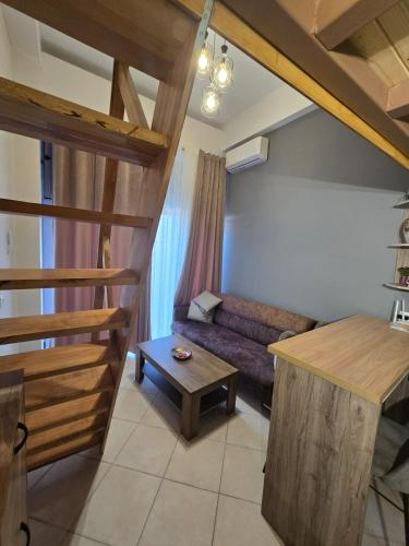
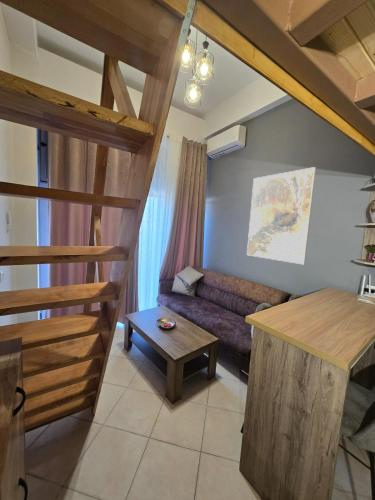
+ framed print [246,166,317,265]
